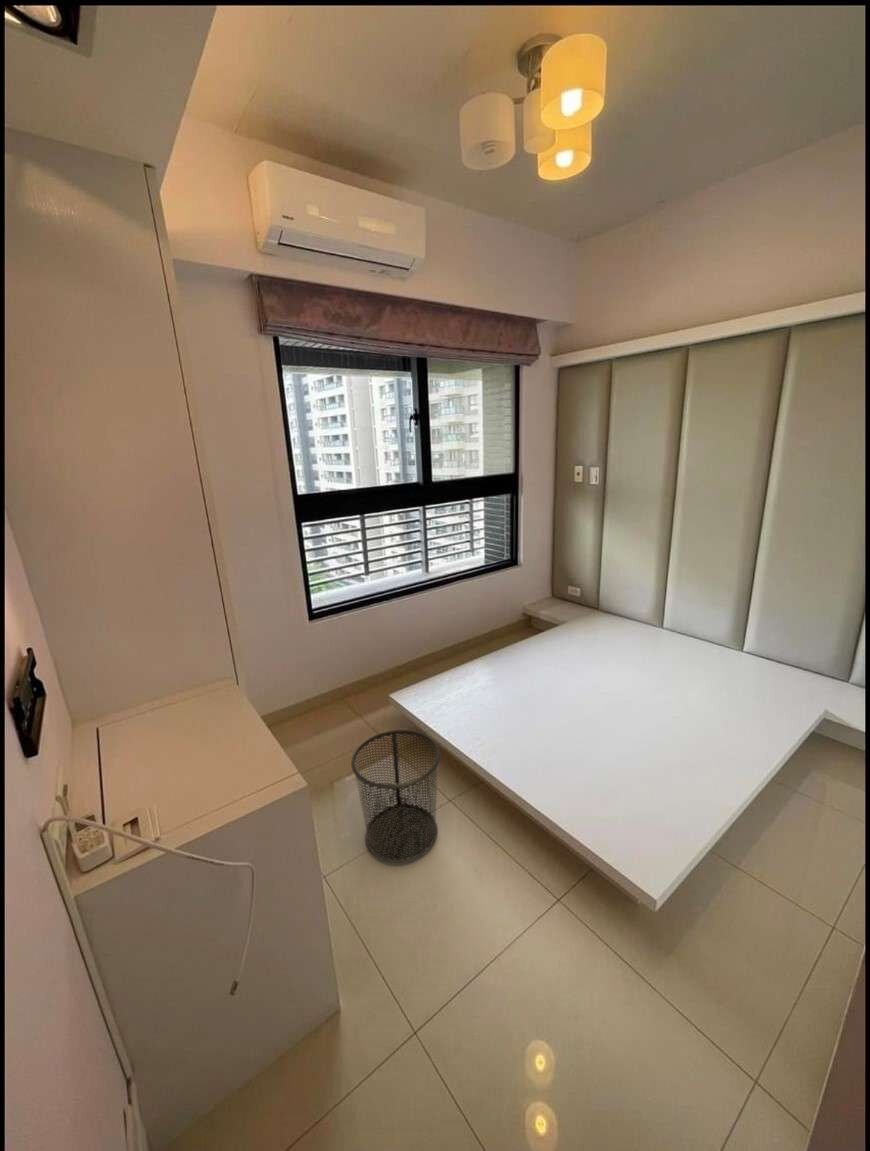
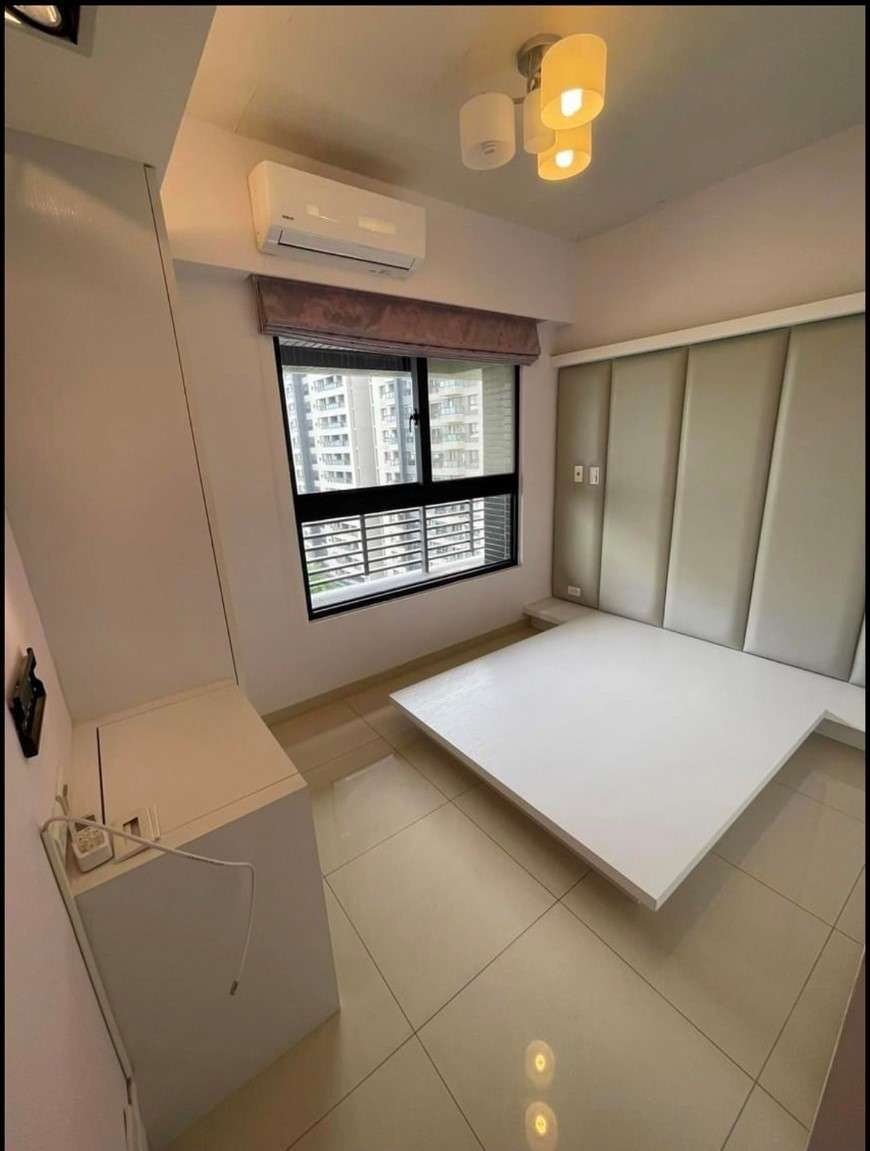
- waste bin [350,729,441,864]
